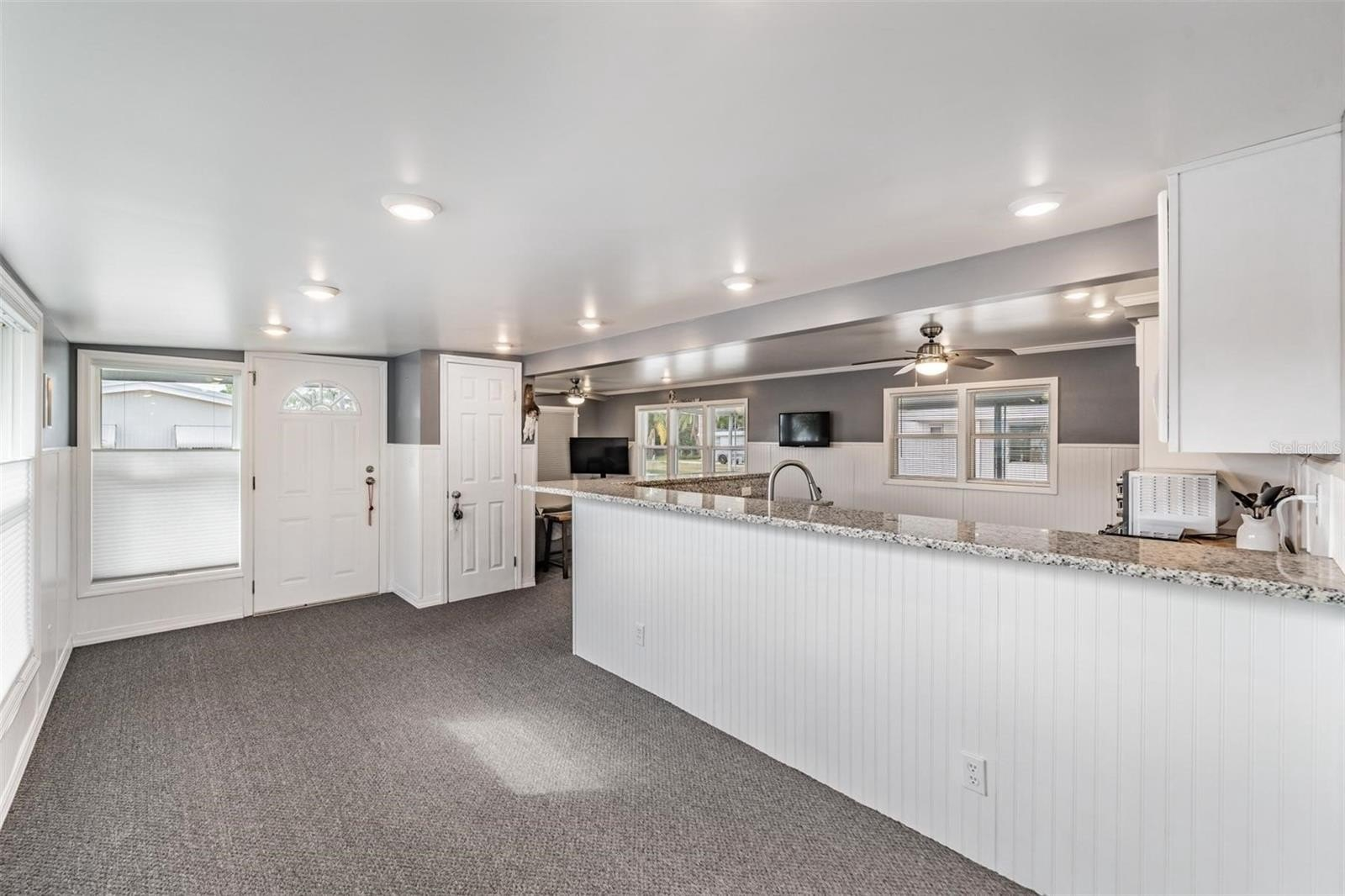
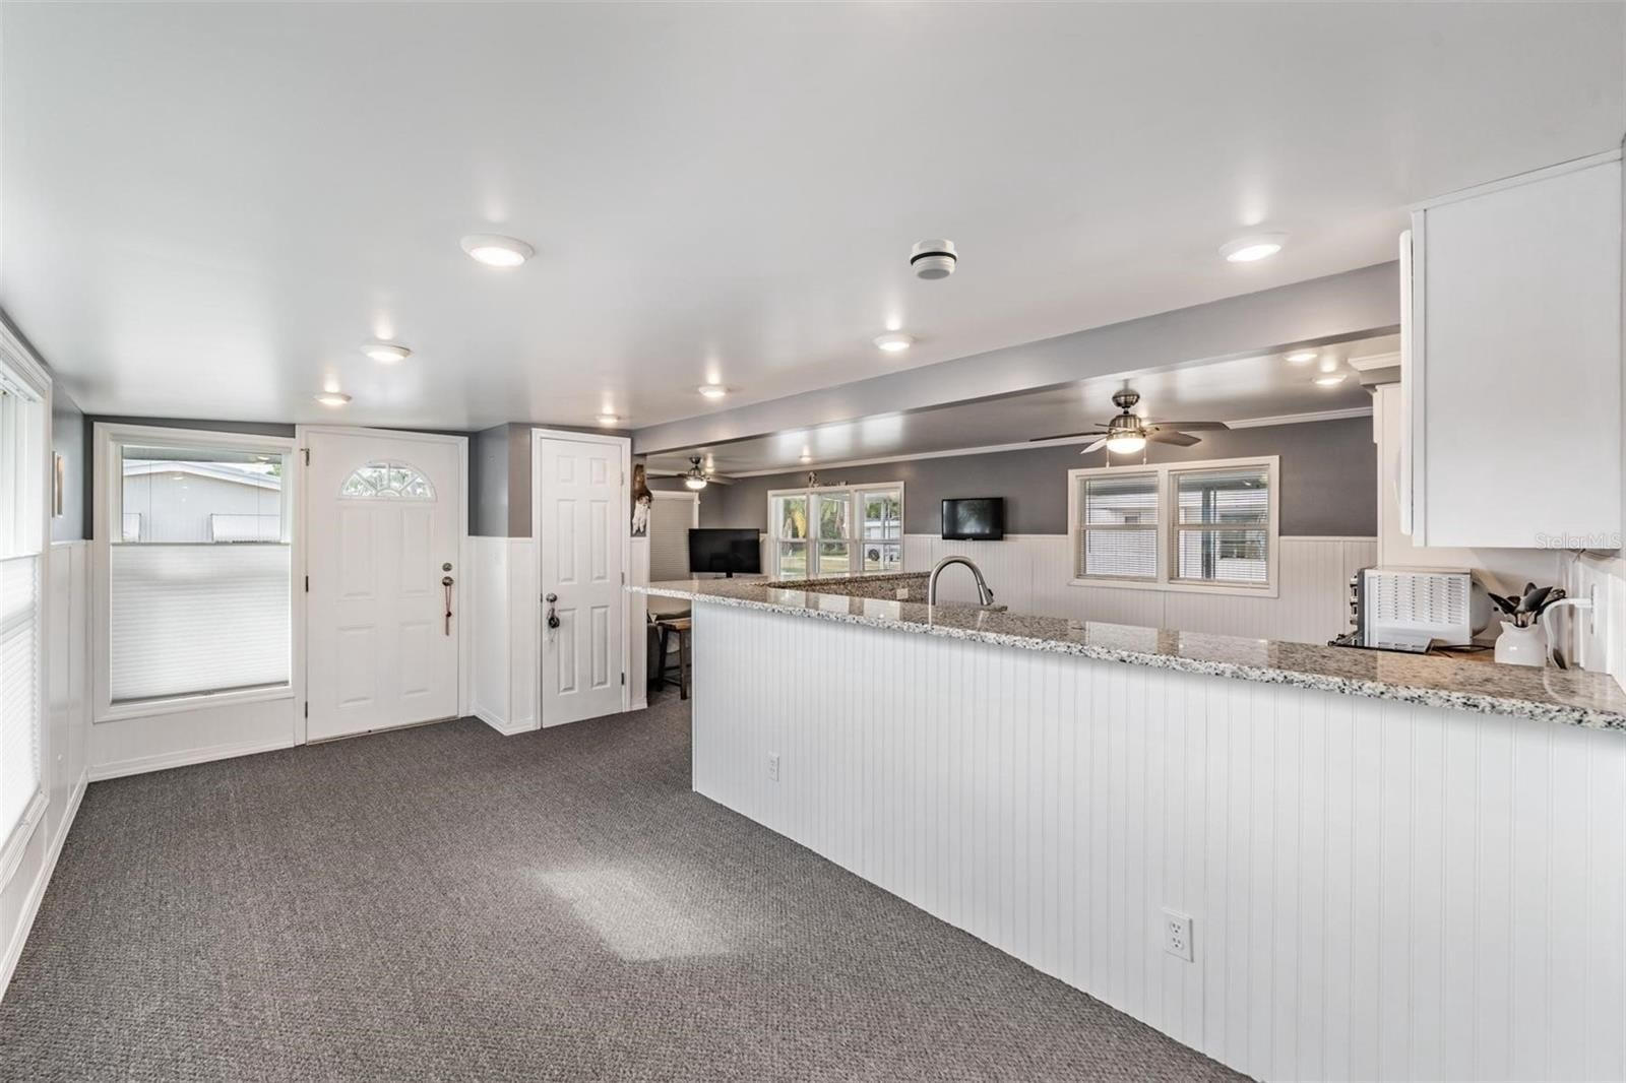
+ smoke detector [909,238,959,282]
